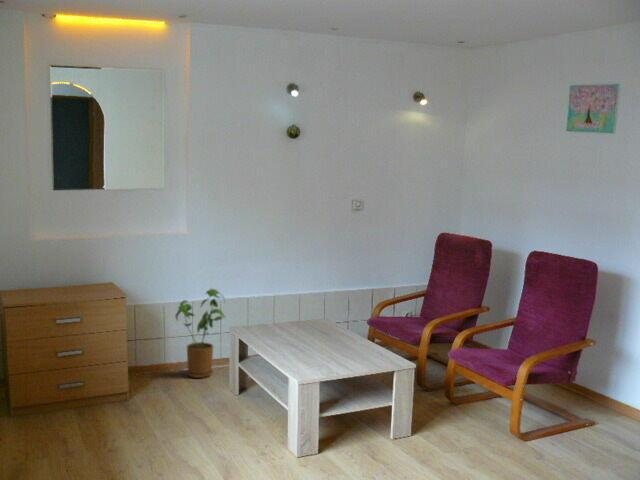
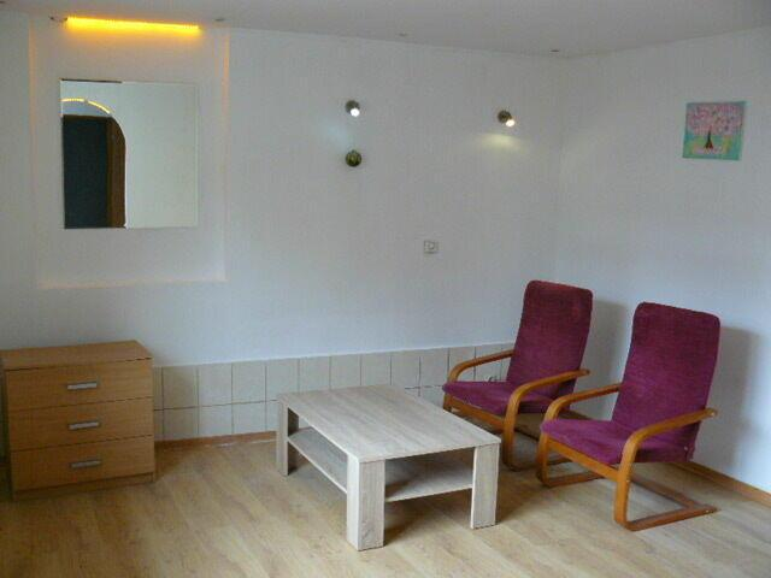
- house plant [175,288,227,379]
